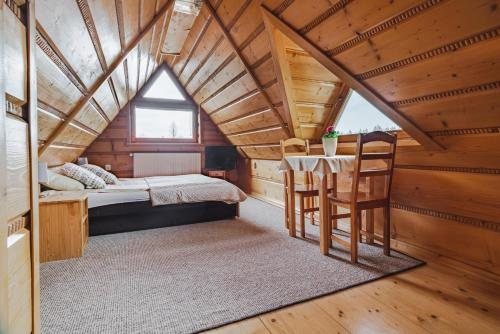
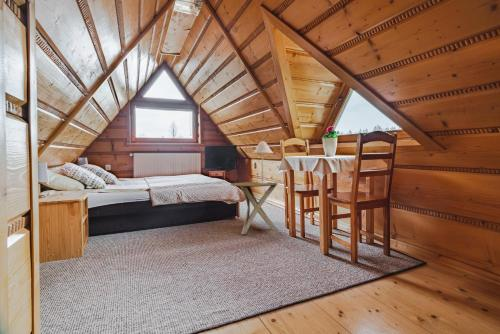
+ side table [230,181,279,235]
+ table lamp [252,140,274,184]
